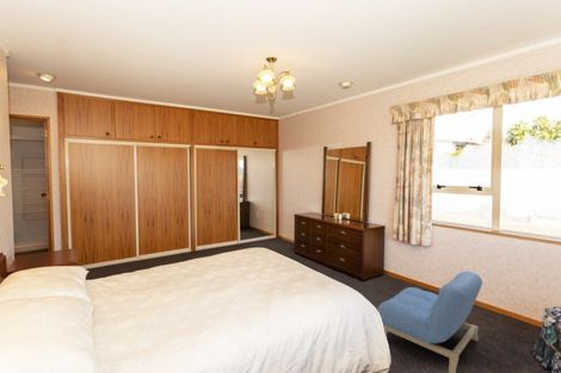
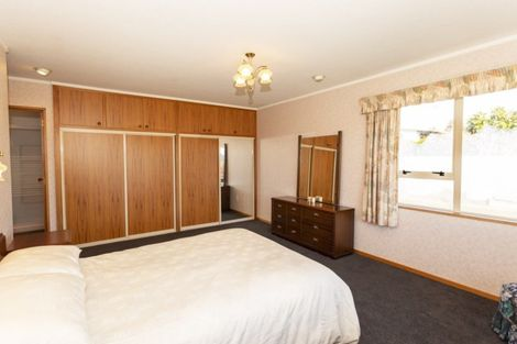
- armchair [376,271,483,373]
